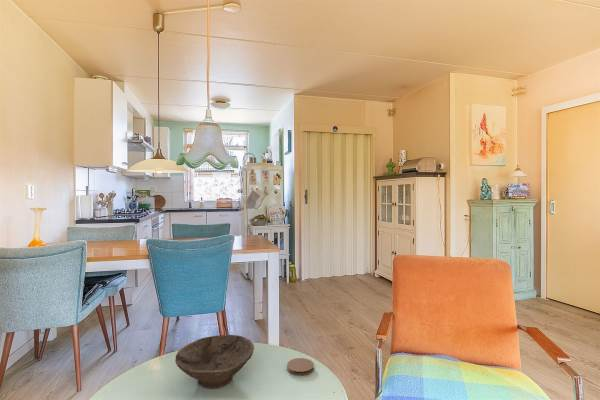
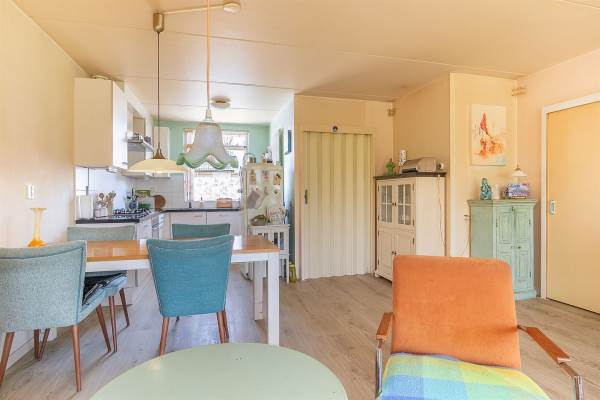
- bowl [174,334,255,389]
- coaster [286,357,315,376]
